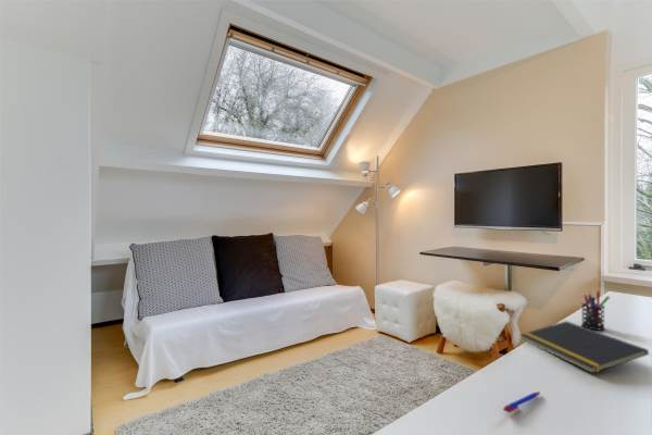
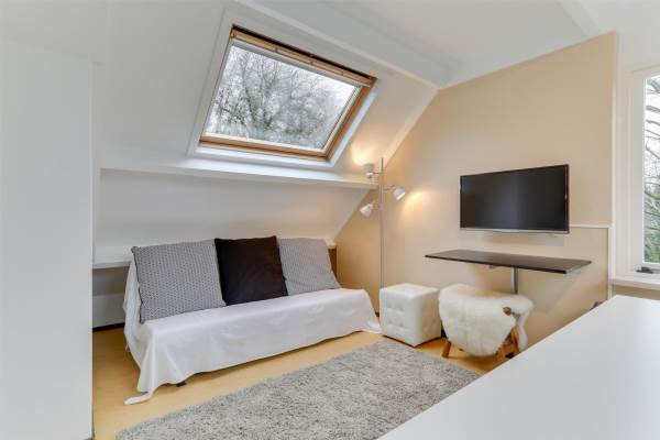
- pen holder [580,289,611,331]
- pen [502,390,541,414]
- notepad [519,320,650,374]
